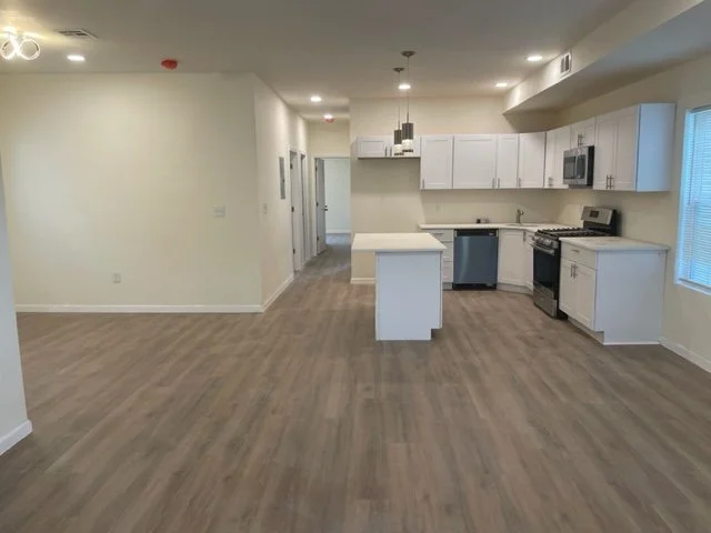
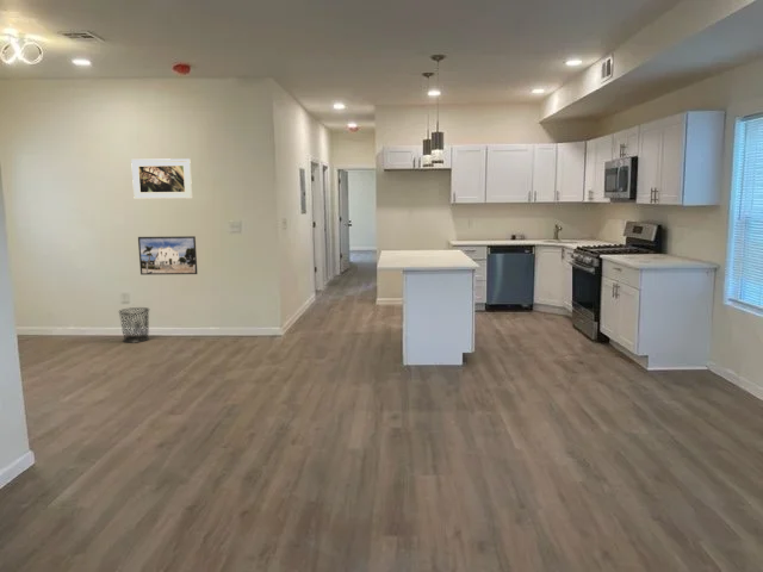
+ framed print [130,157,193,200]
+ waste bin [117,306,150,344]
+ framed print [137,235,199,276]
